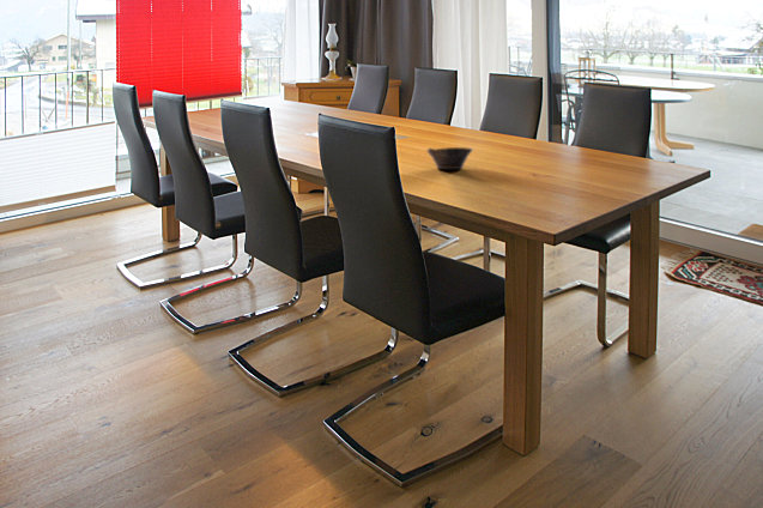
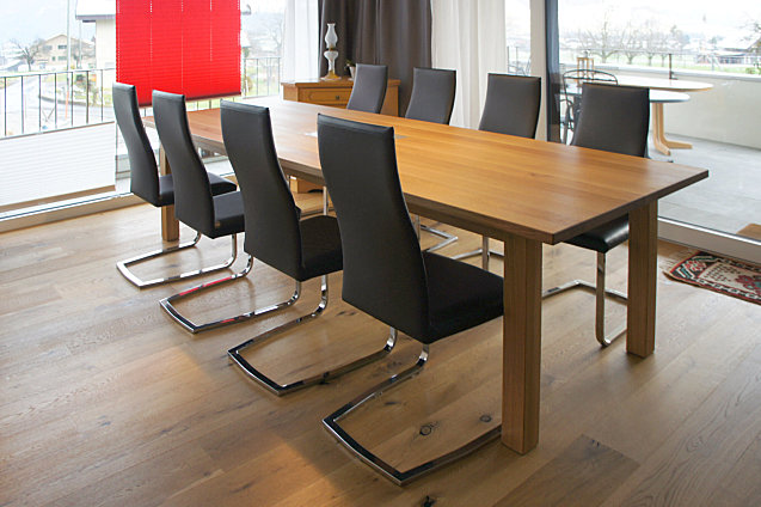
- bowl [425,146,474,170]
